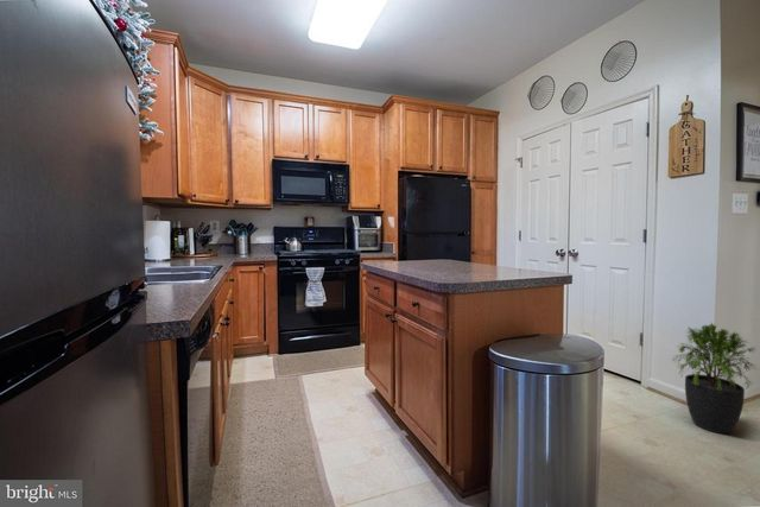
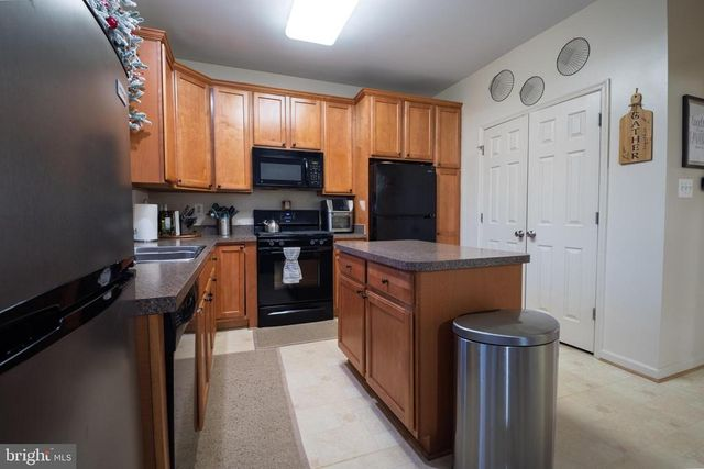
- potted plant [672,322,759,435]
